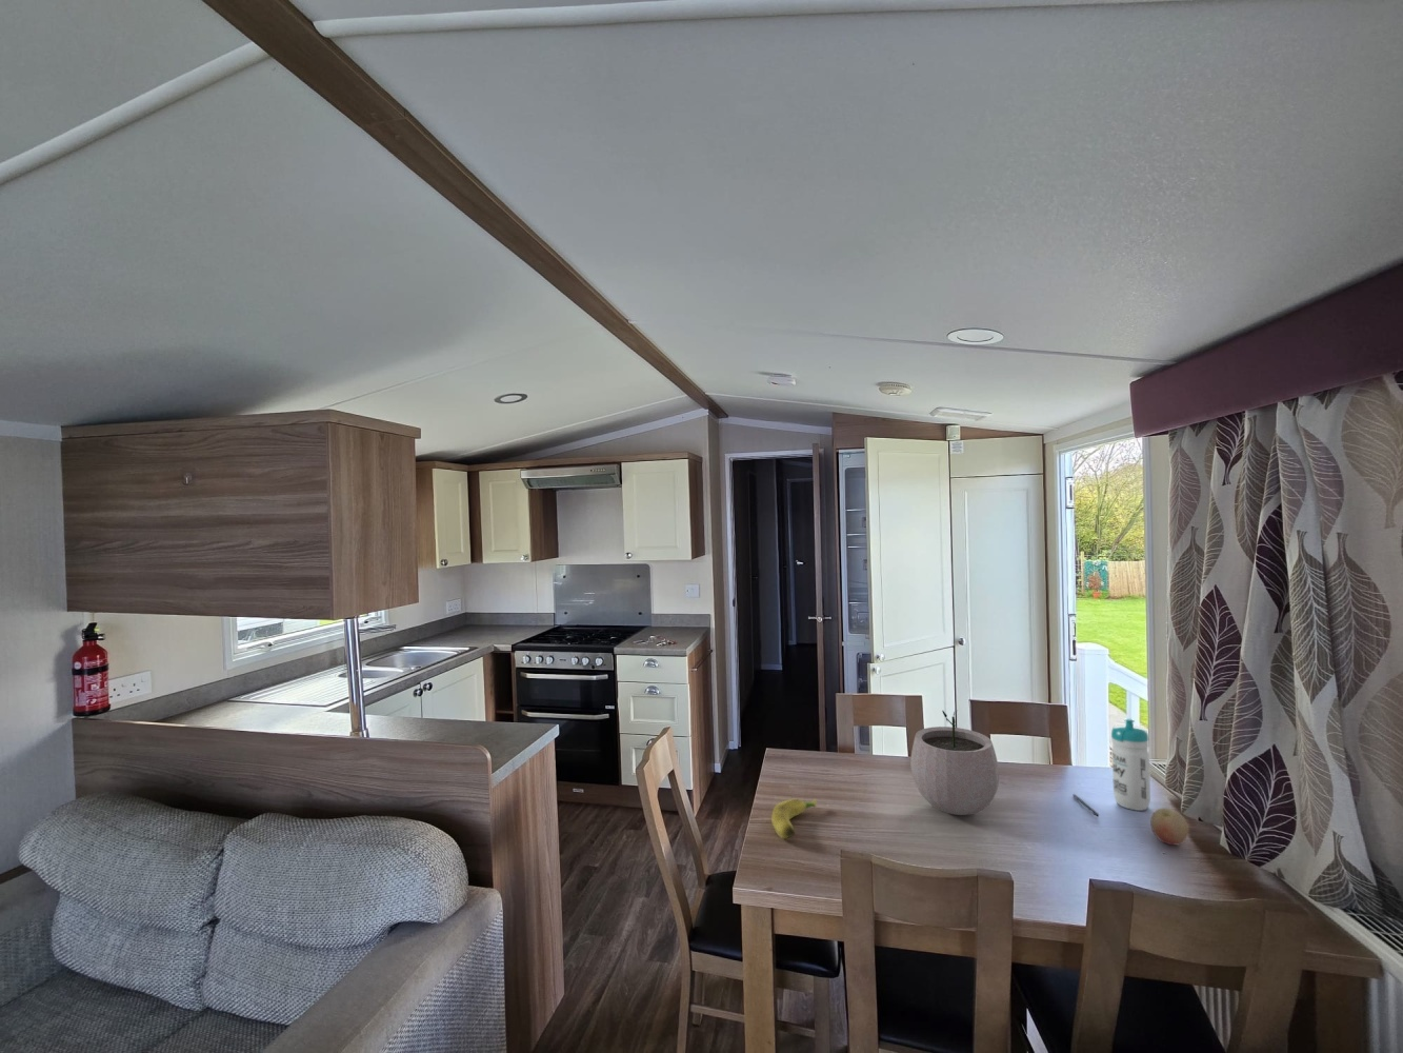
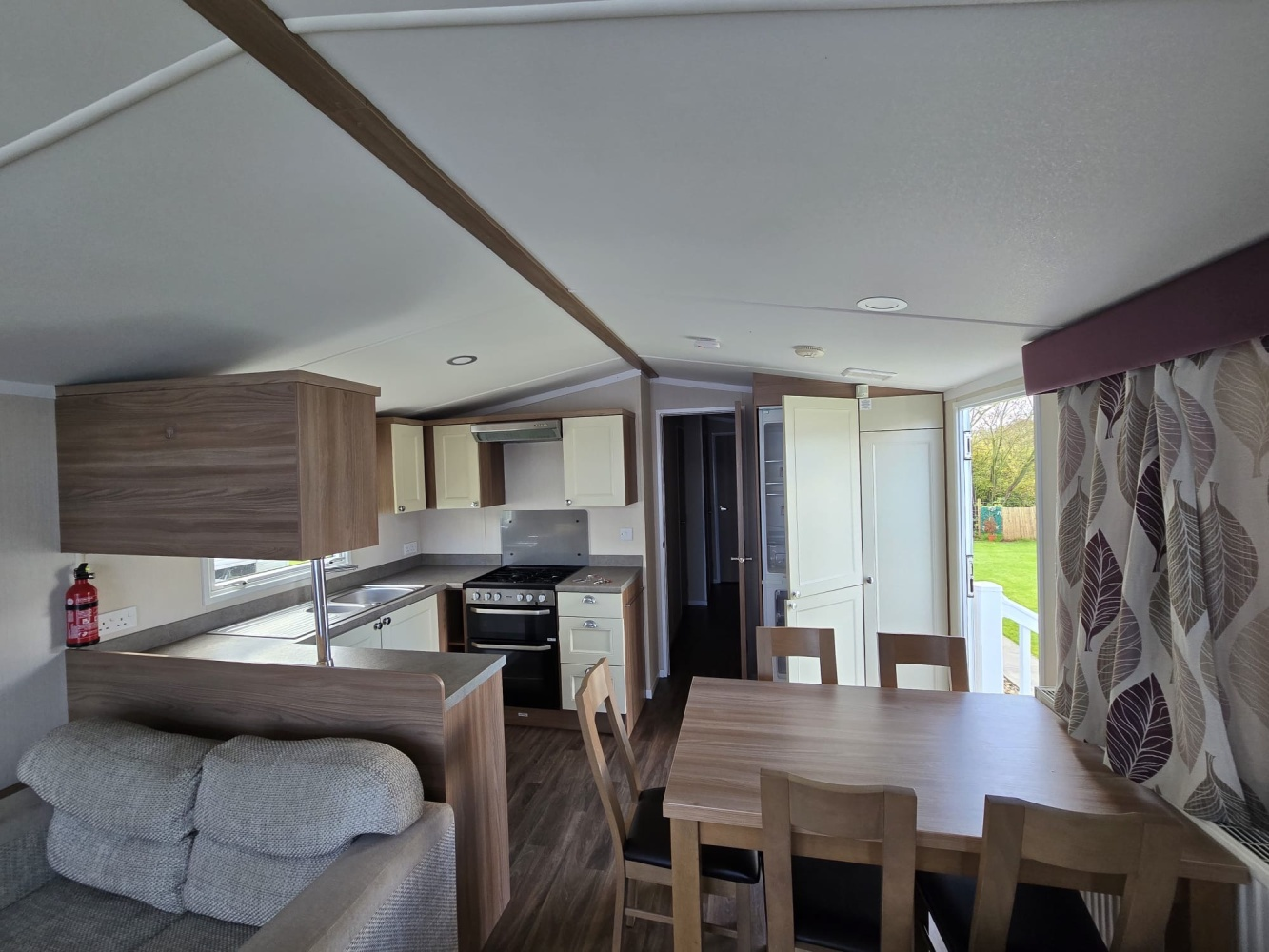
- fruit [1150,806,1191,845]
- banana [771,799,818,840]
- plant pot [910,710,999,816]
- pen [1071,793,1100,817]
- water bottle [1110,717,1151,812]
